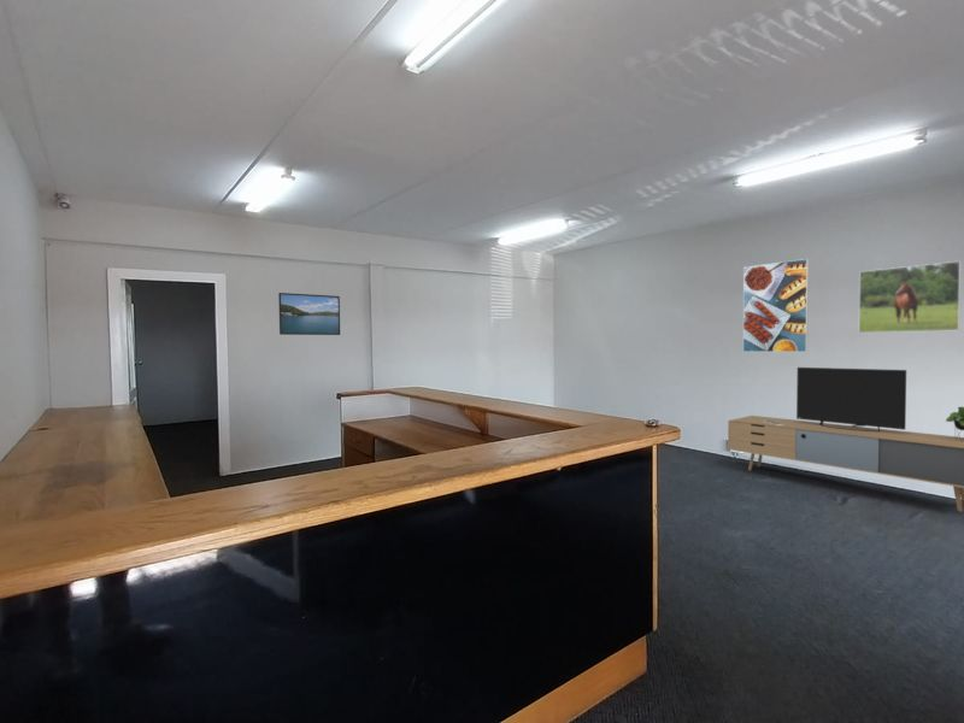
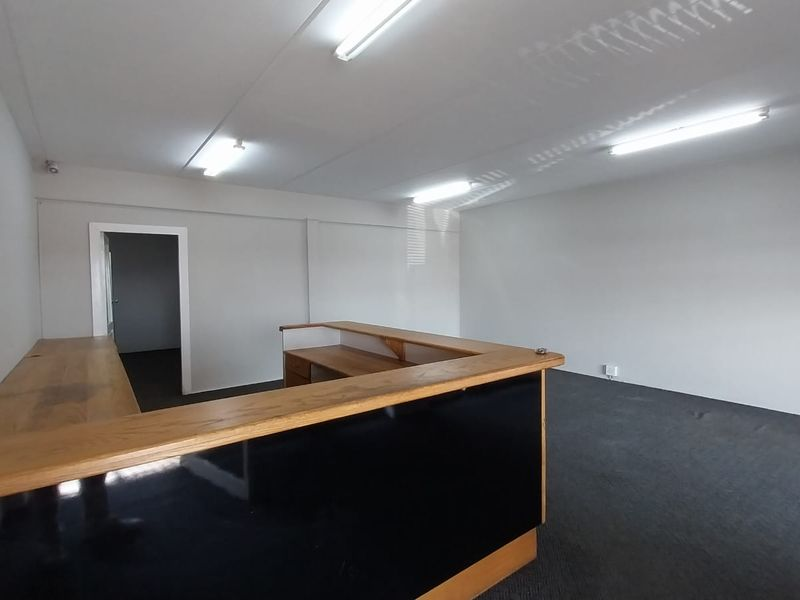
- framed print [277,292,341,336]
- media console [727,366,964,513]
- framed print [742,258,810,353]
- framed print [858,260,963,334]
